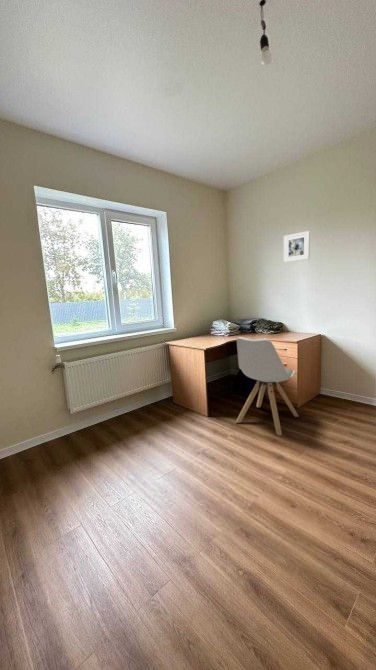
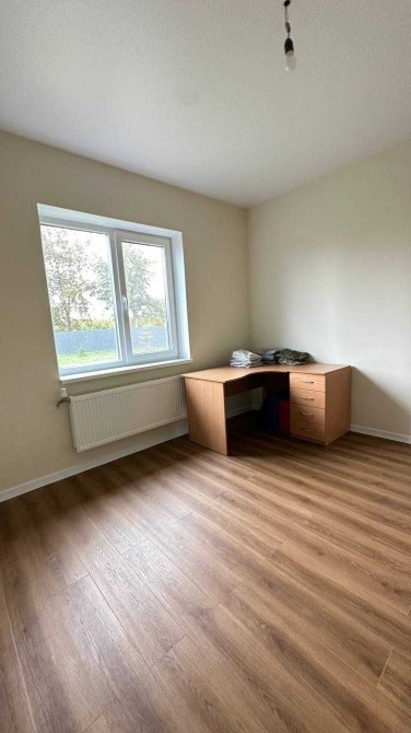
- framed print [283,230,311,263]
- chair [235,336,300,437]
